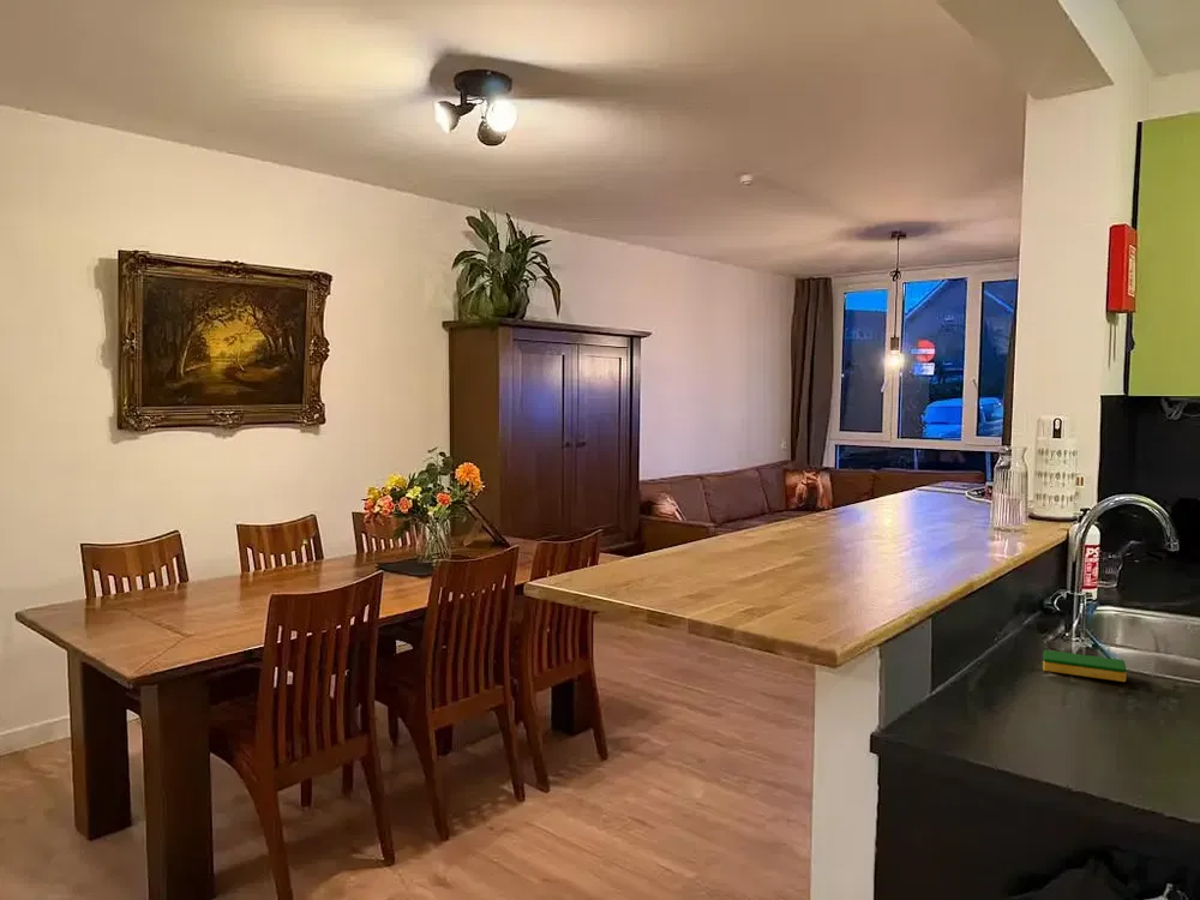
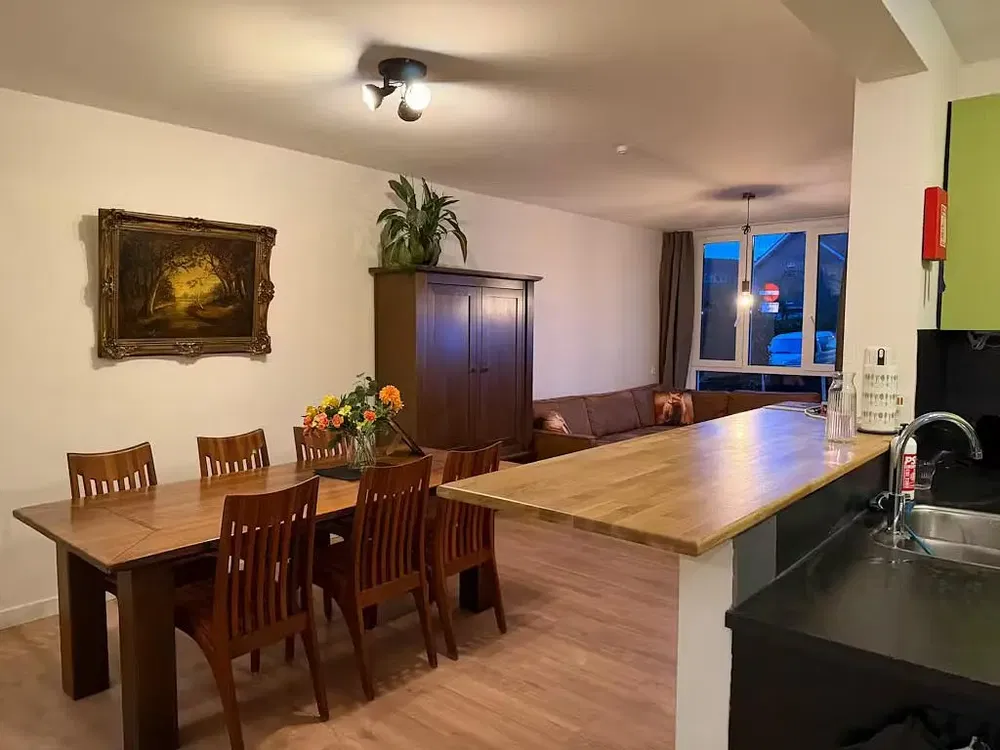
- dish sponge [1042,649,1128,683]
